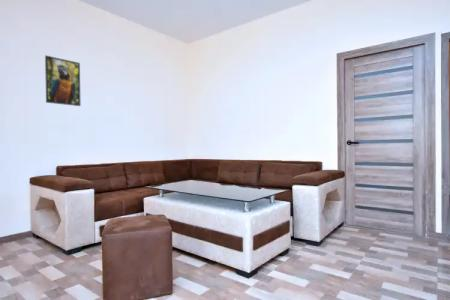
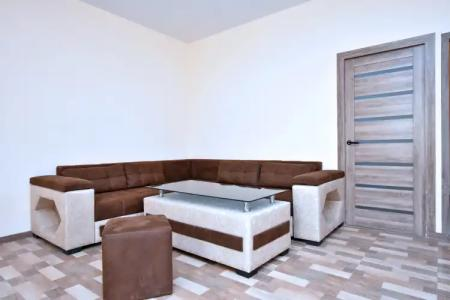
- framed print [44,54,82,107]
